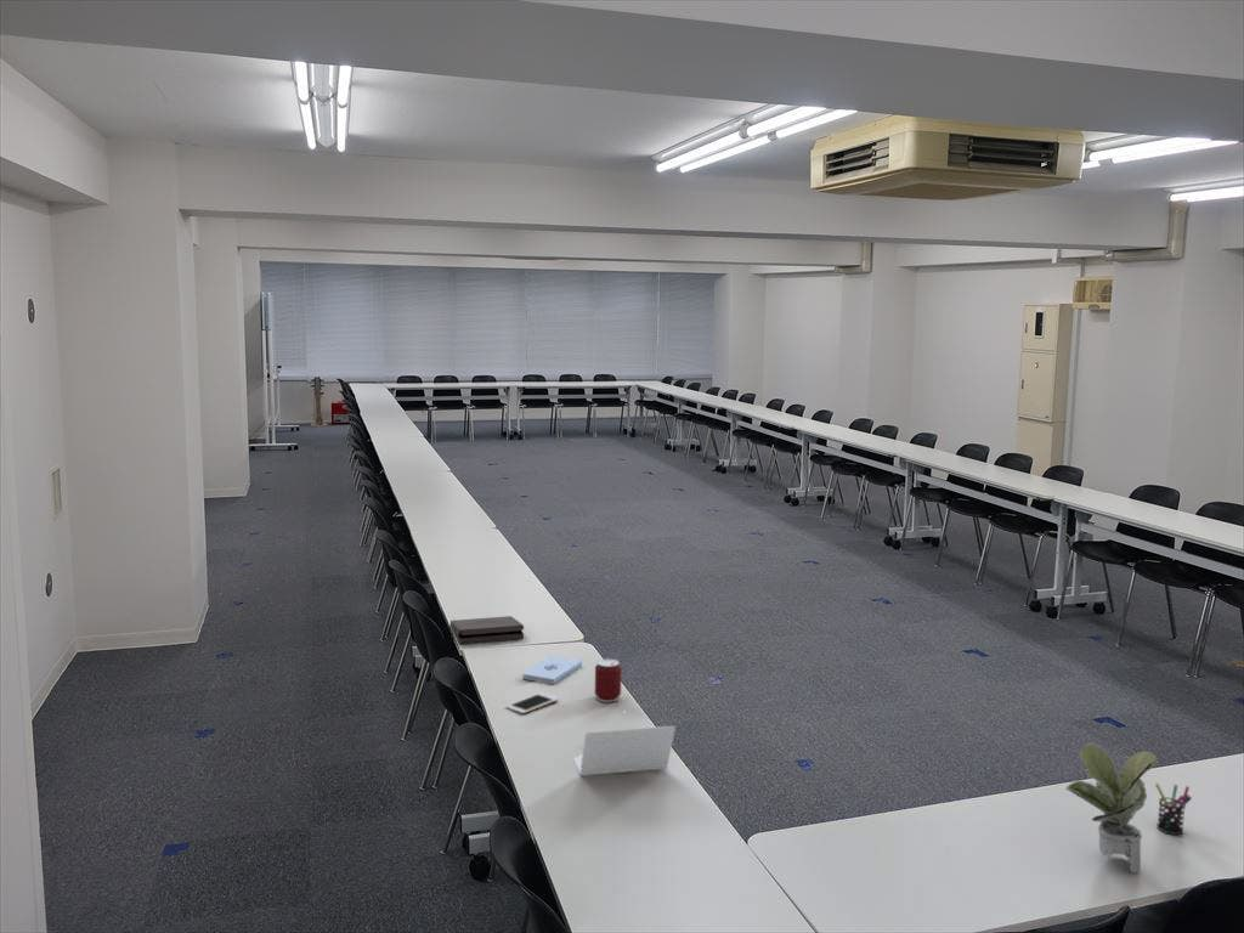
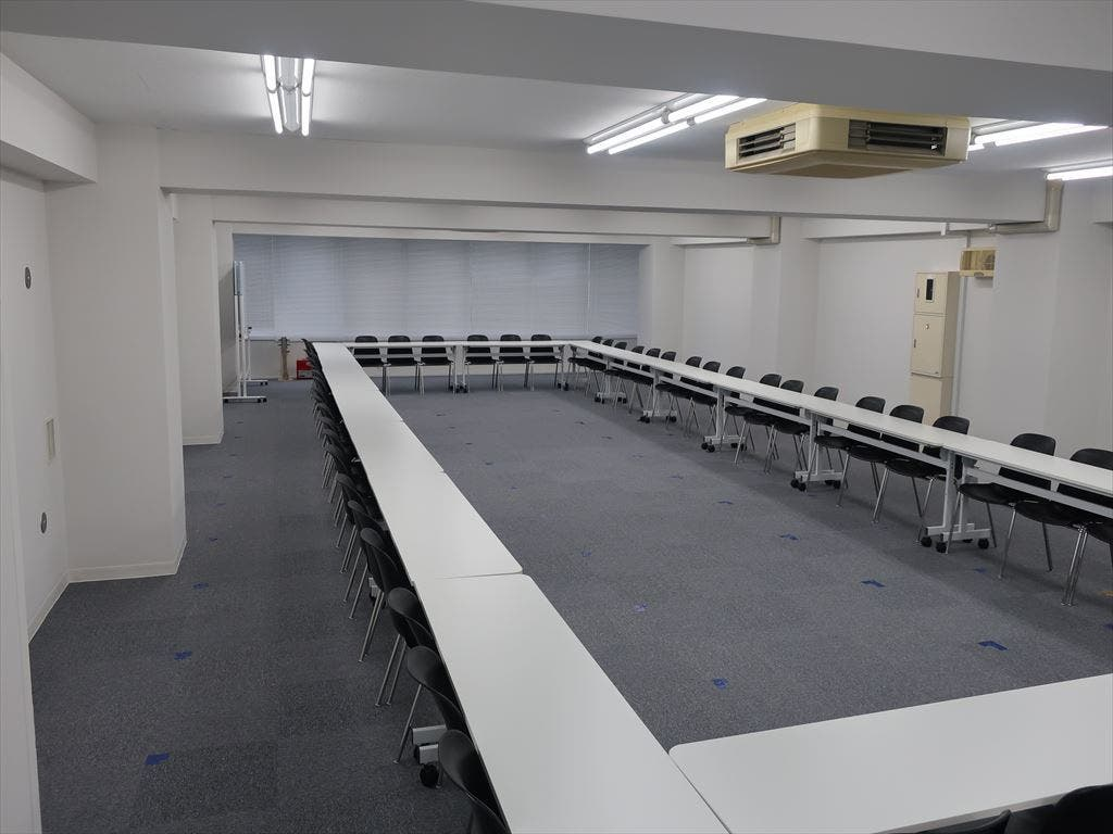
- pizza box [449,615,525,645]
- cell phone [505,691,560,714]
- laptop [572,725,677,776]
- can [594,658,622,703]
- notepad [521,655,583,685]
- potted plant [1064,741,1159,873]
- pen holder [1154,782,1193,836]
